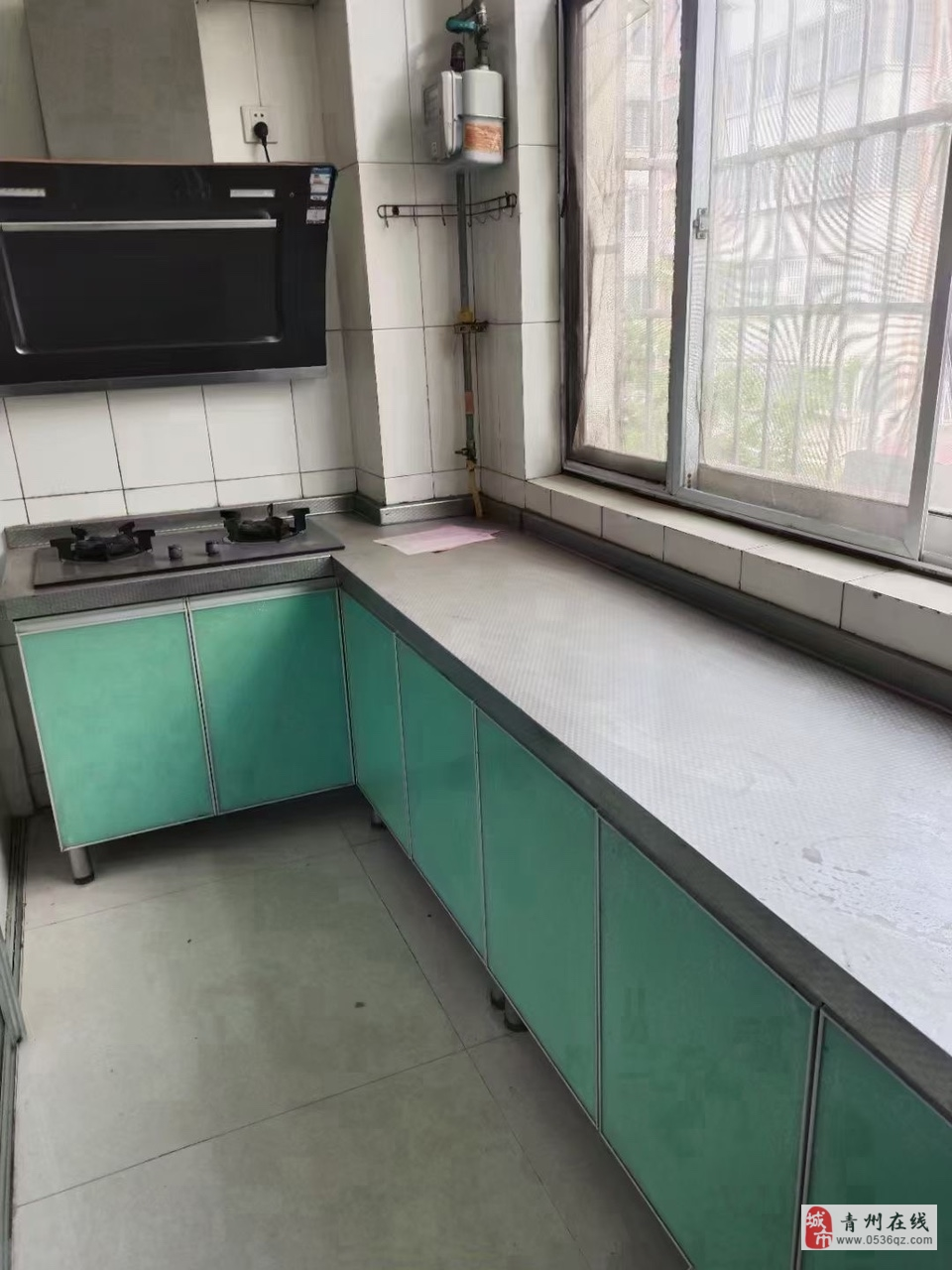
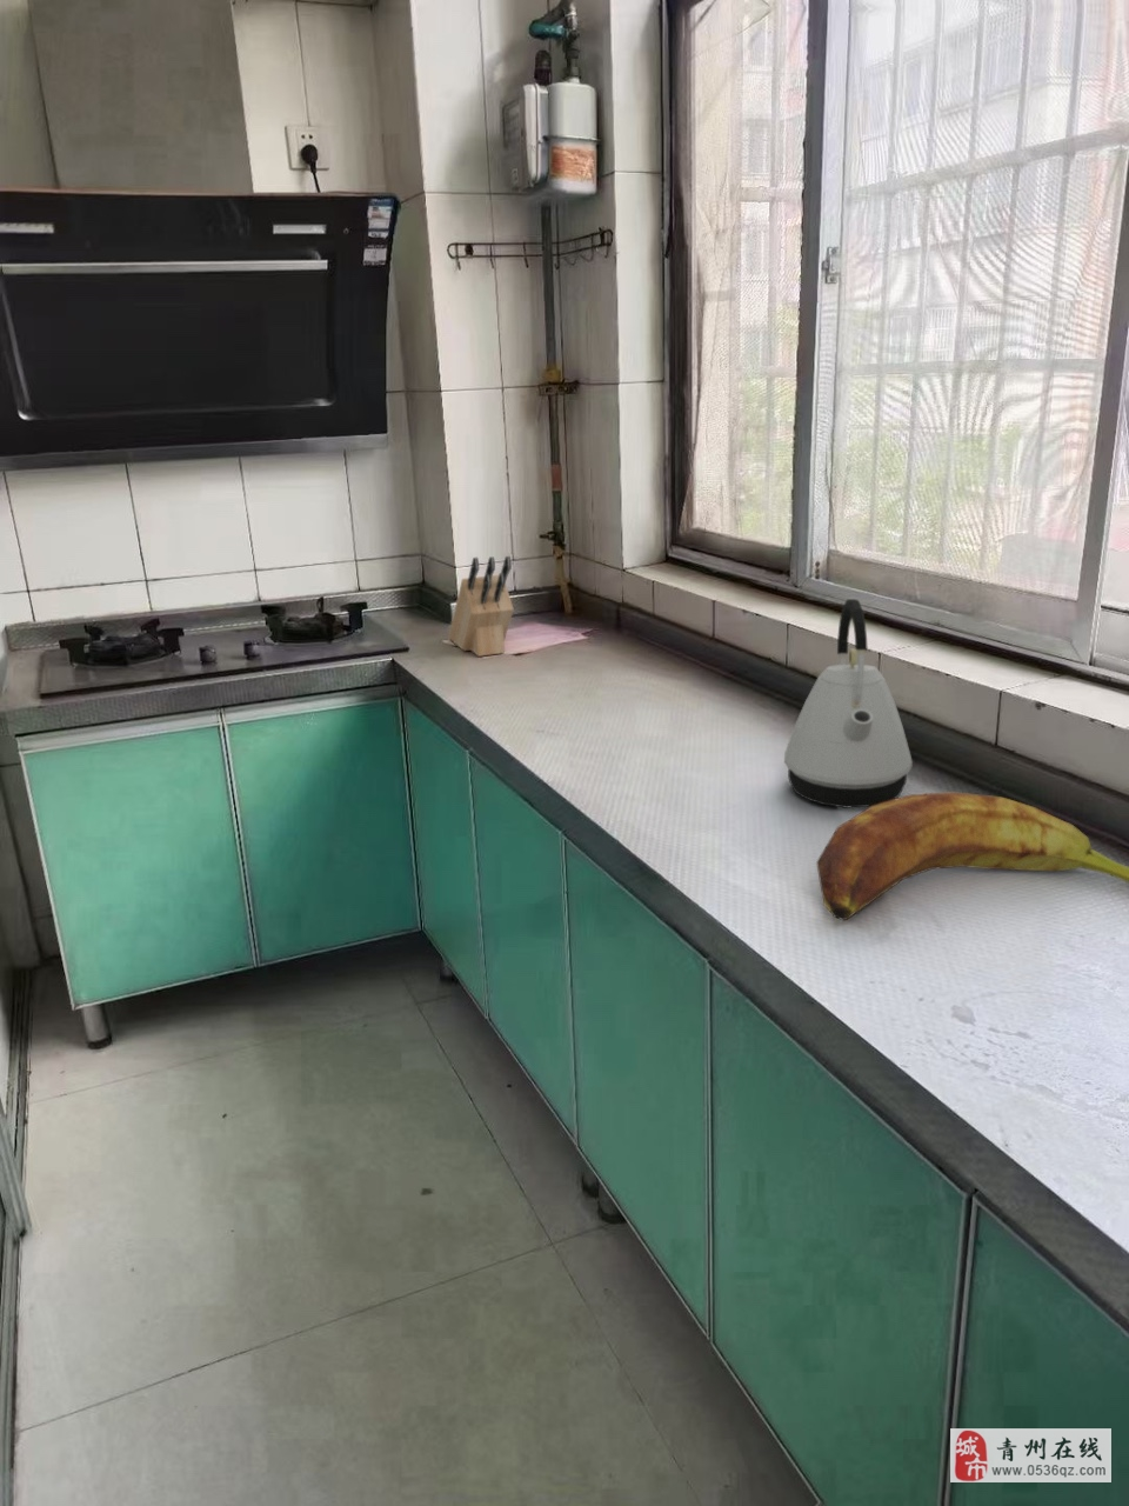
+ knife block [447,555,515,658]
+ kettle [783,598,914,810]
+ banana [815,791,1129,921]
